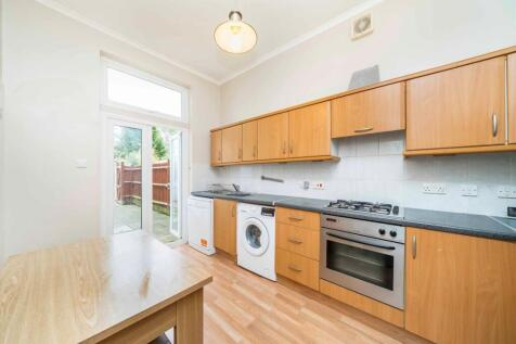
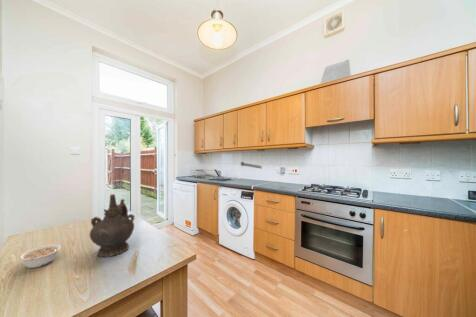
+ ceremonial vessel [89,193,136,258]
+ legume [18,243,62,269]
